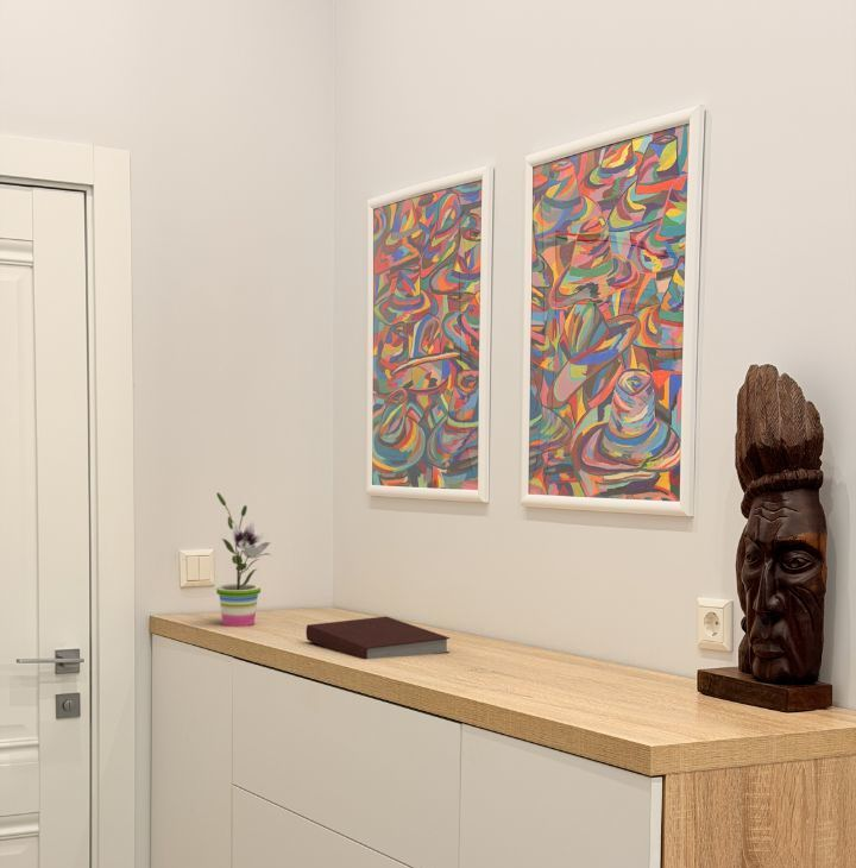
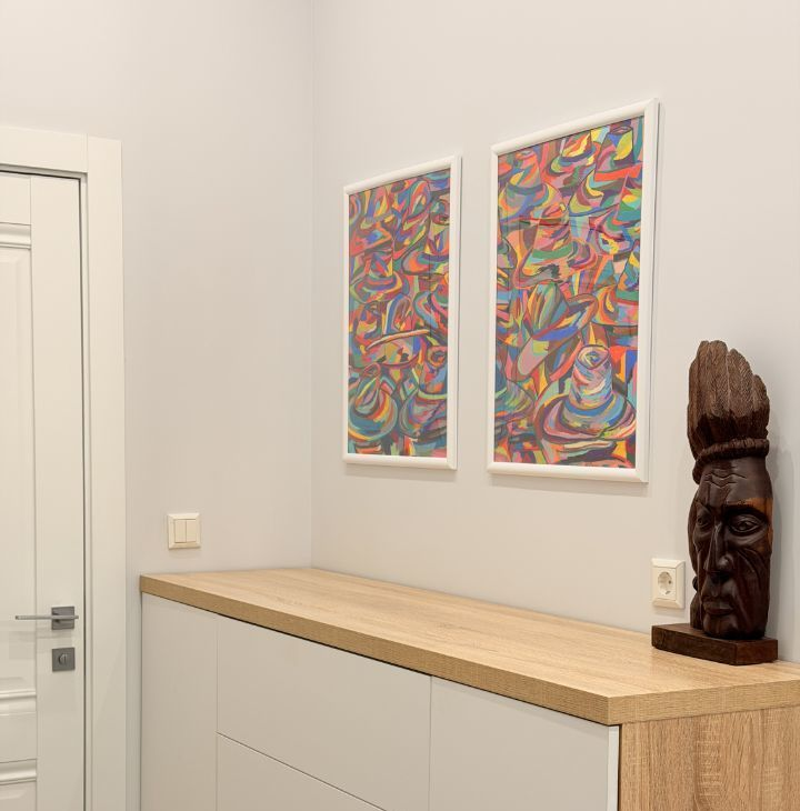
- potted plant [215,491,271,628]
- notebook [306,615,451,660]
